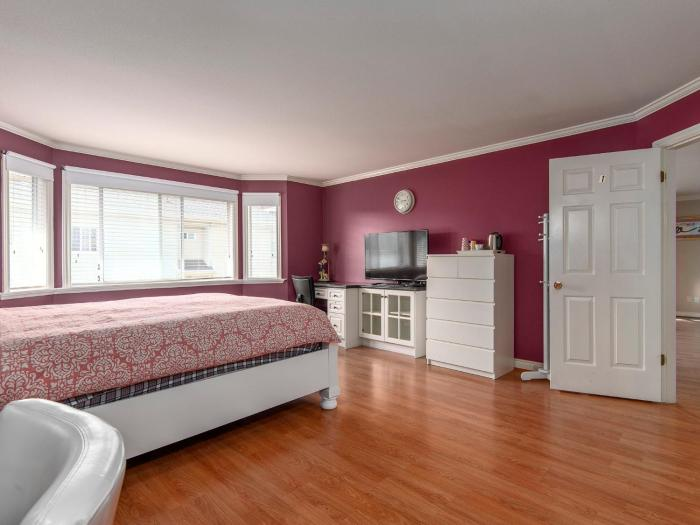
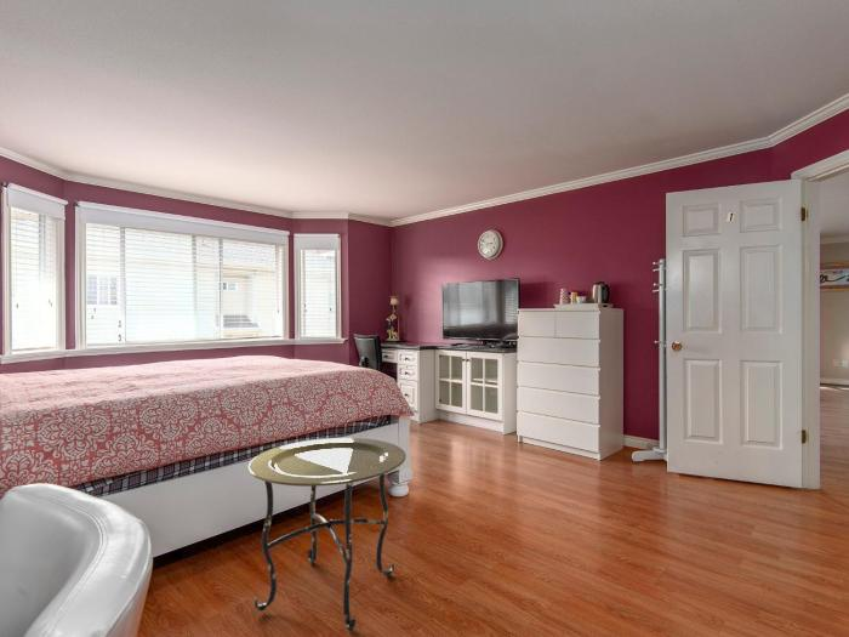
+ side table [246,437,408,632]
